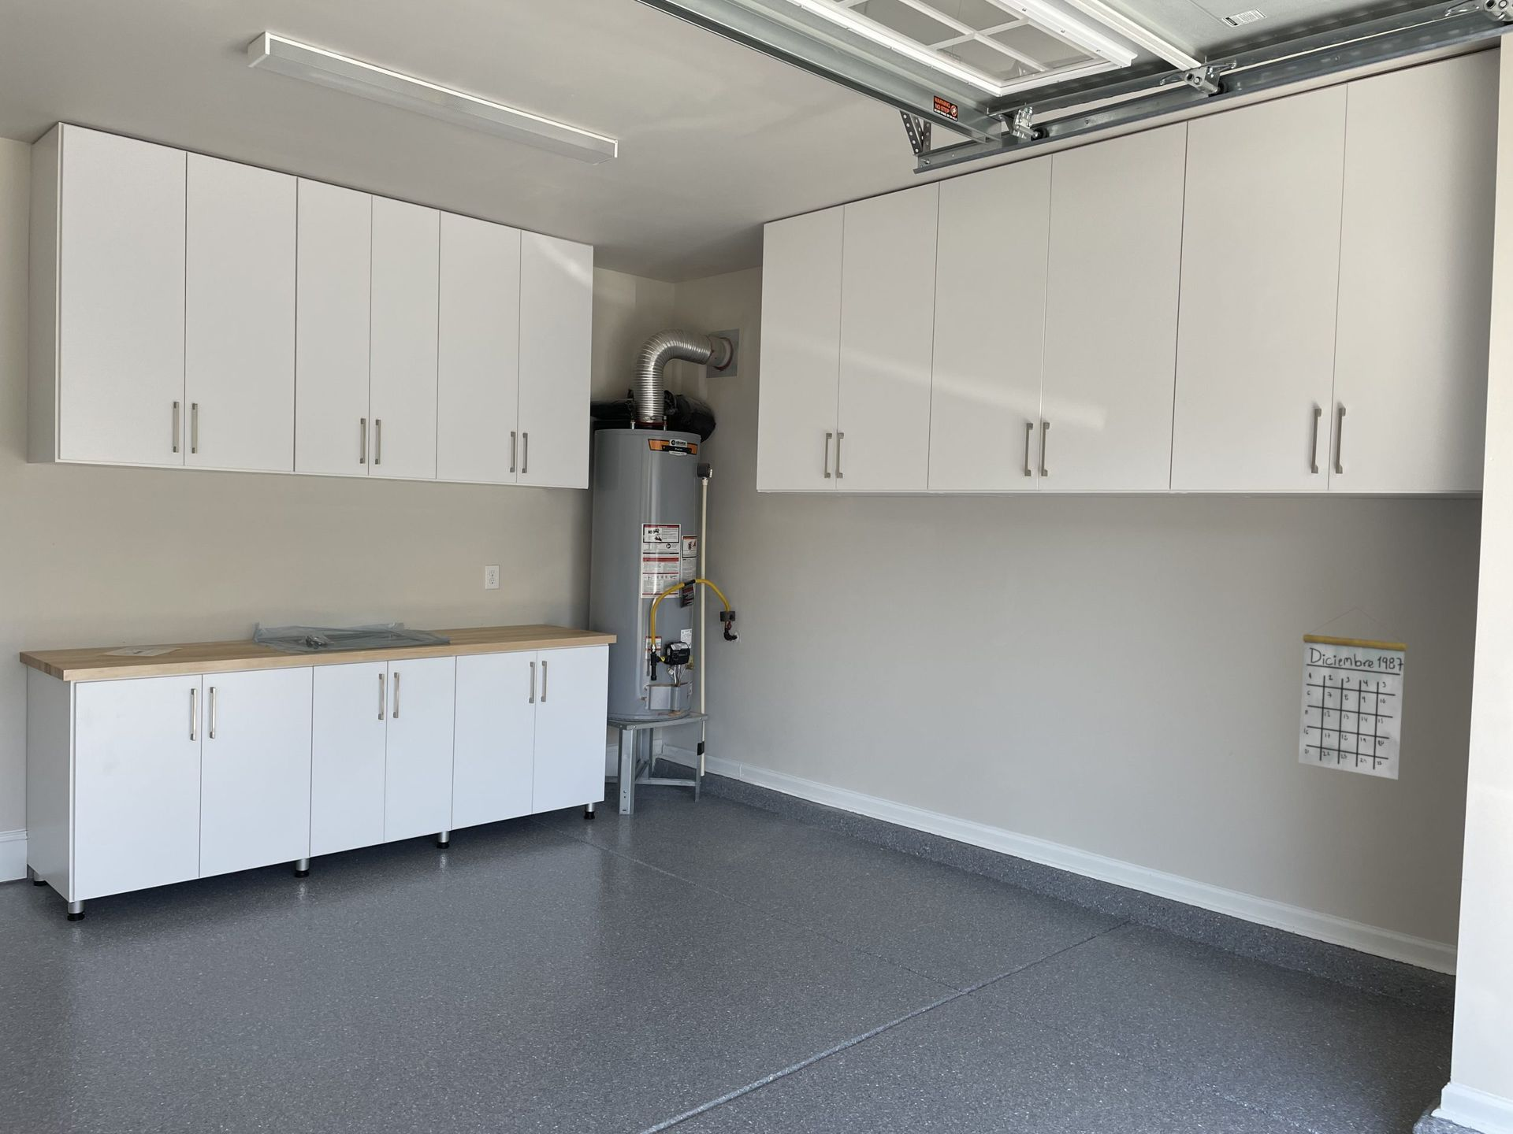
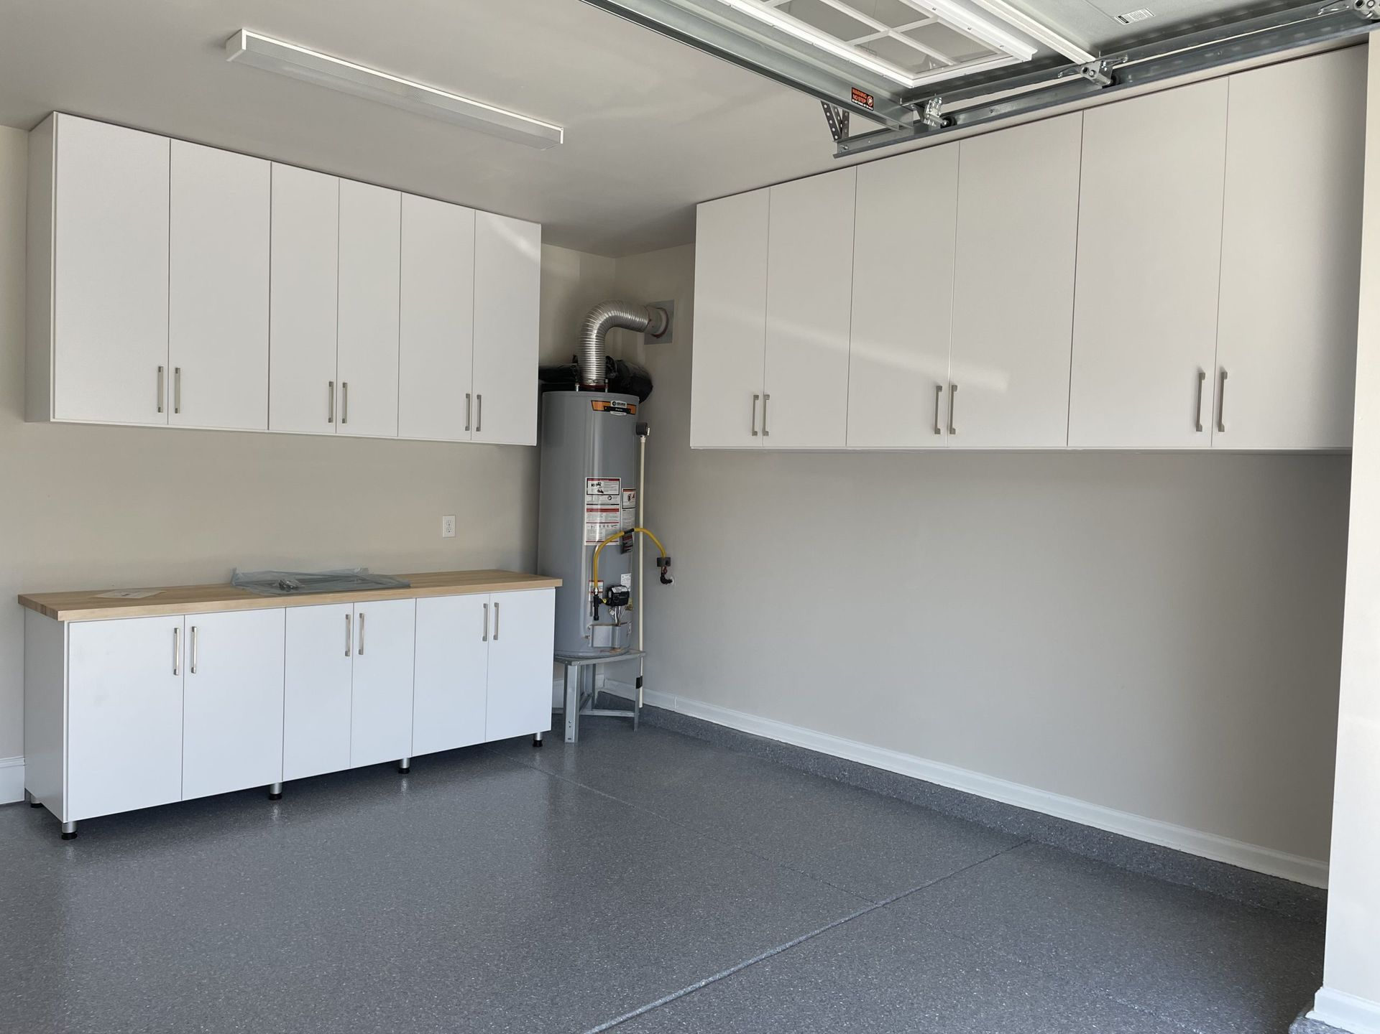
- calendar [1297,606,1408,780]
